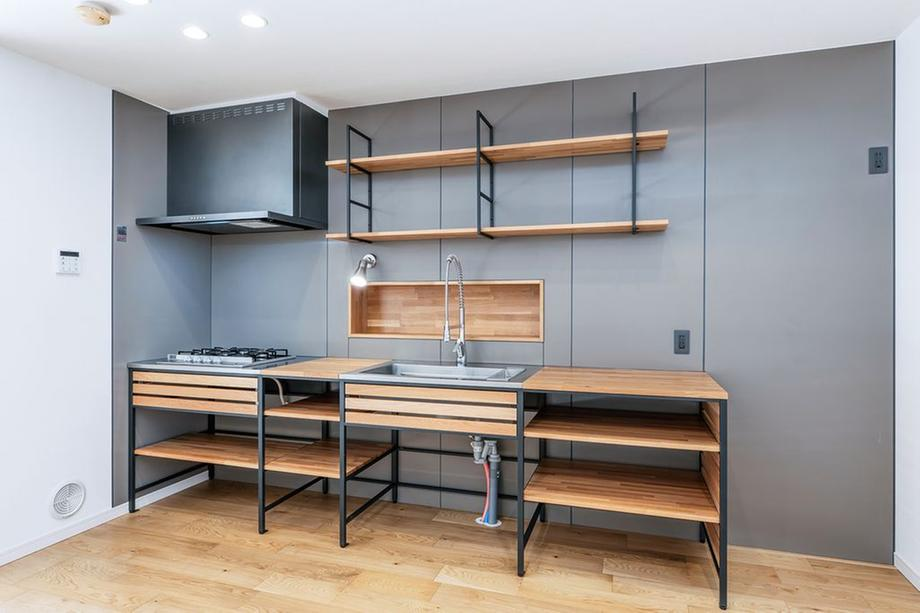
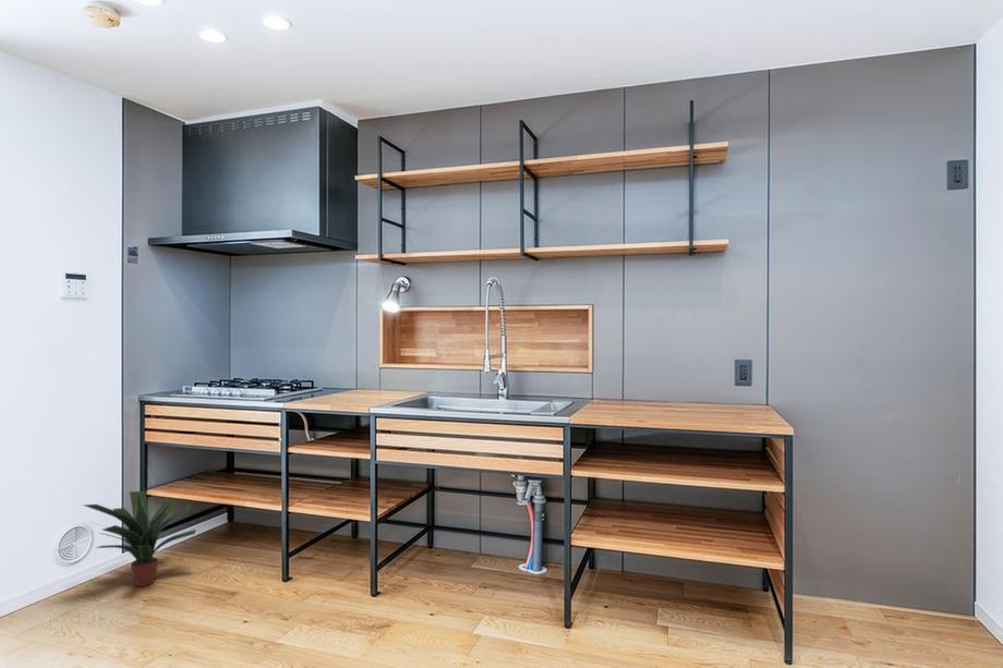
+ potted plant [82,490,197,587]
